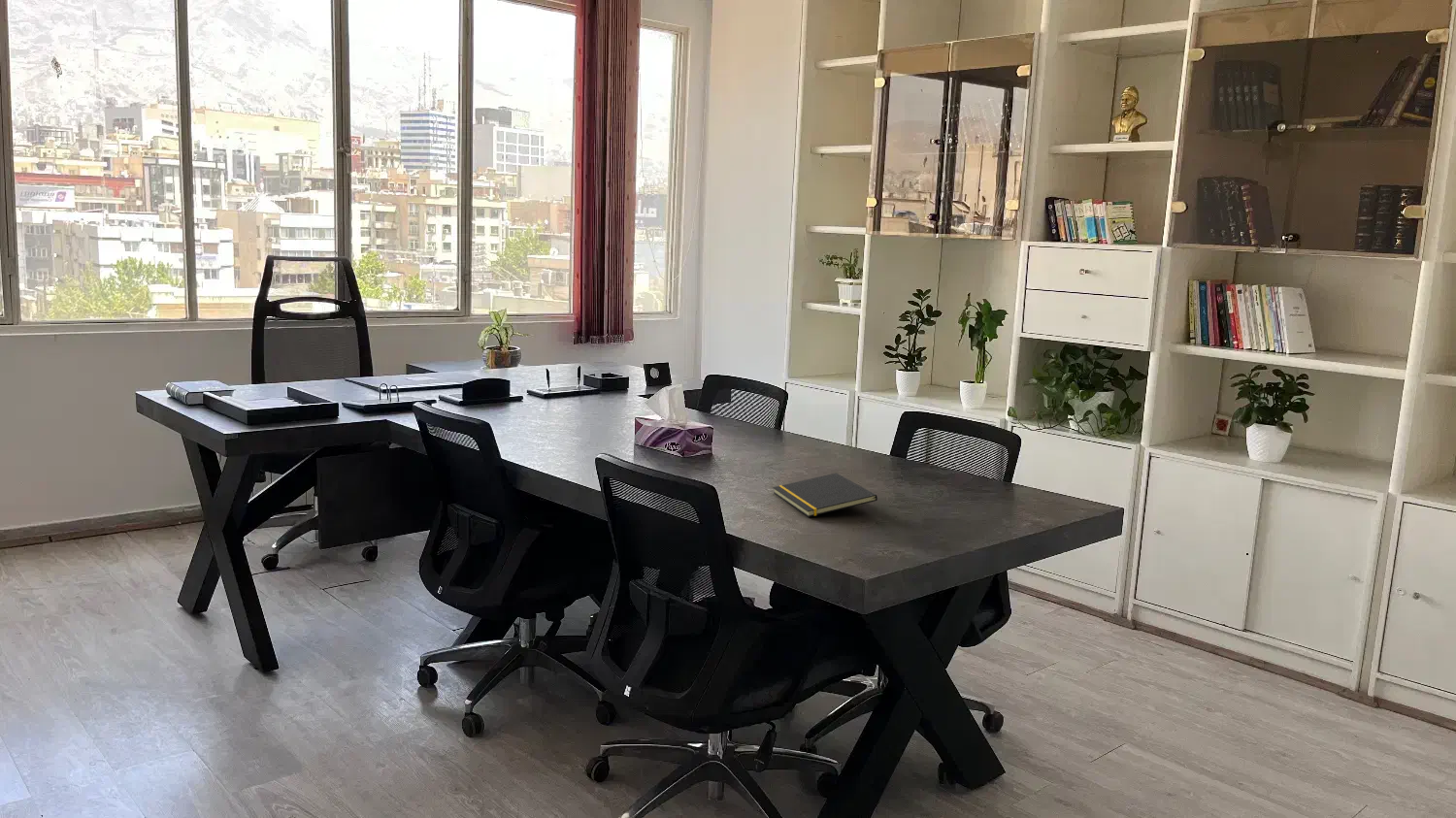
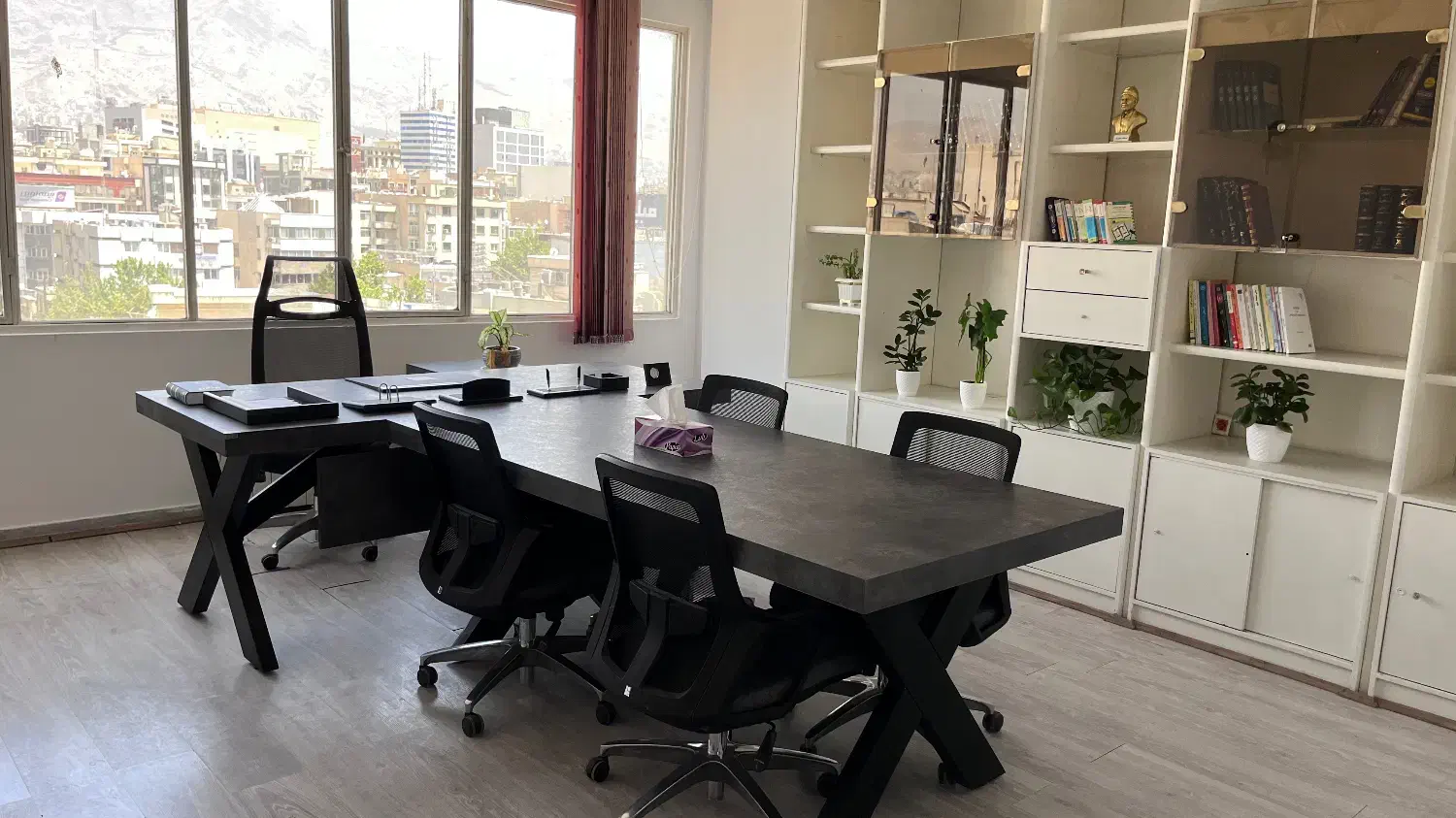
- notepad [772,473,878,518]
